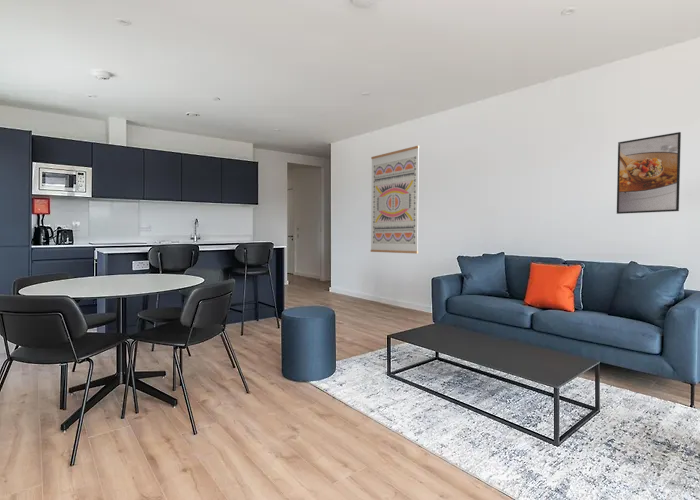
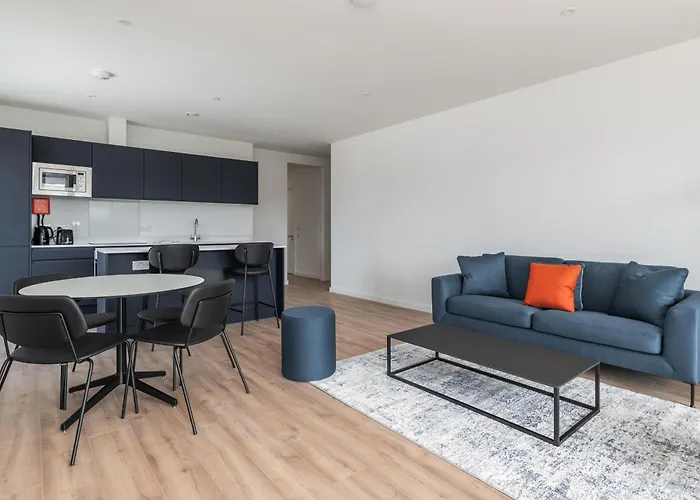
- wall art [370,145,420,255]
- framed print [616,131,682,215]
